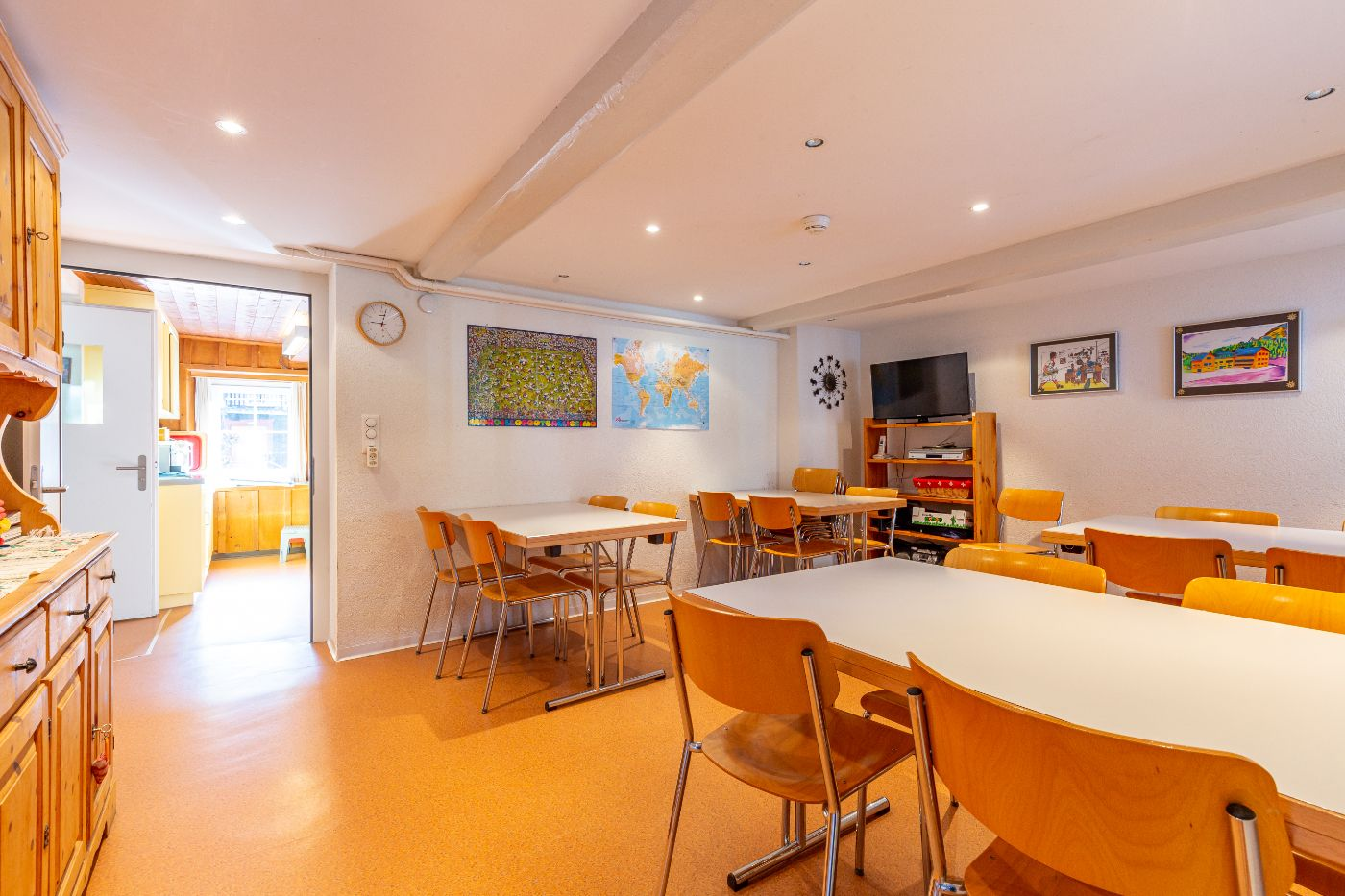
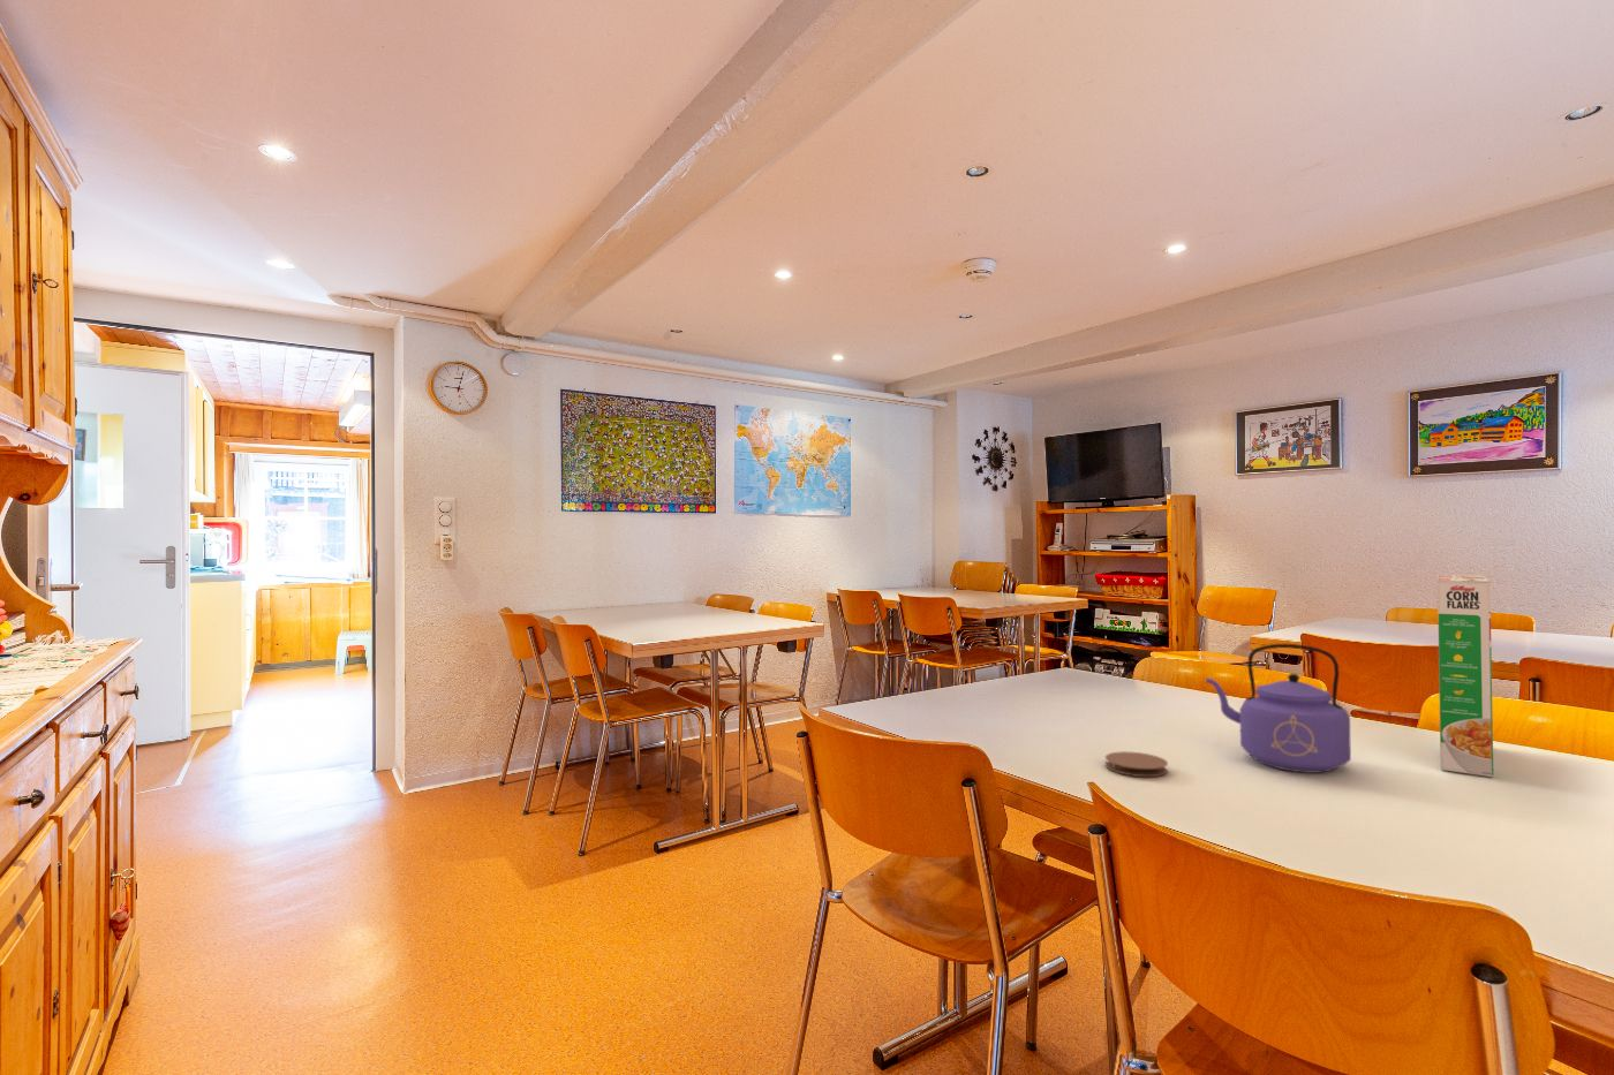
+ coaster [1104,750,1169,777]
+ kettle [1205,643,1352,774]
+ cereal box [1436,573,1494,777]
